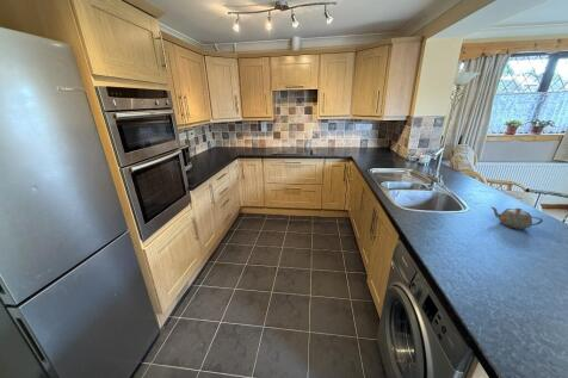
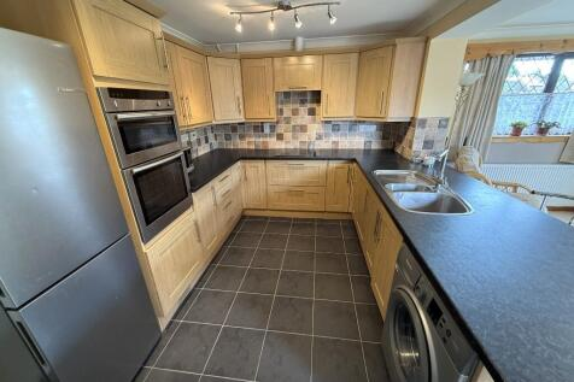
- teapot [489,205,544,230]
